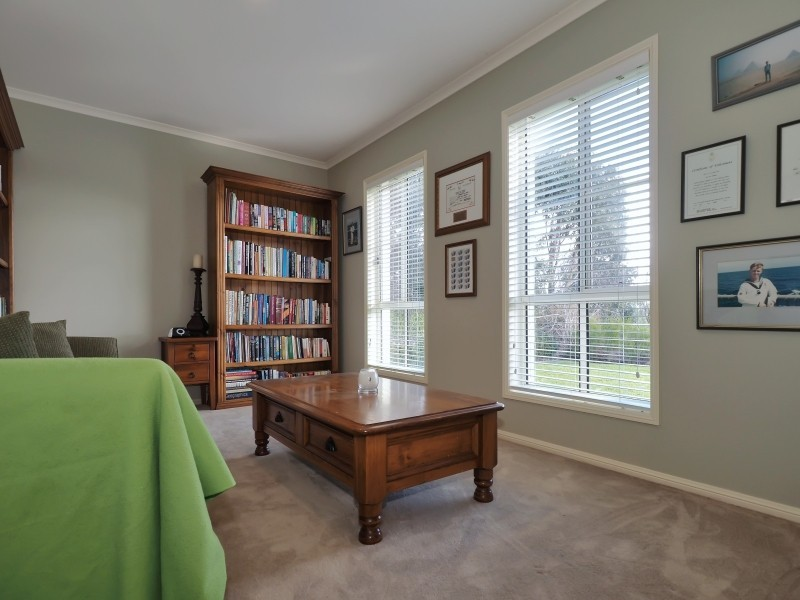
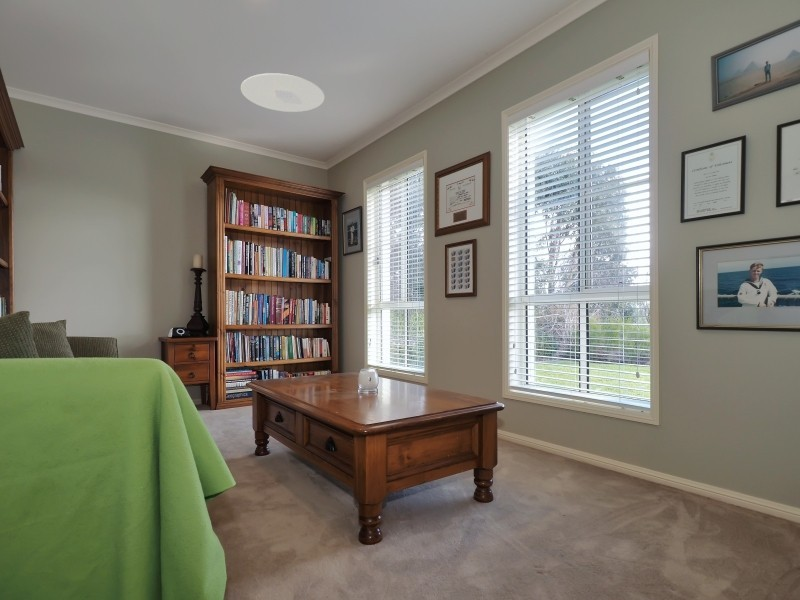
+ ceiling light [240,72,325,113]
